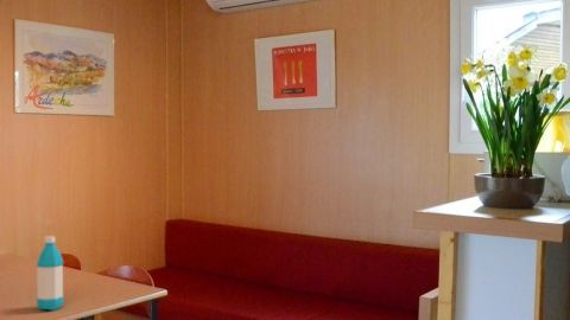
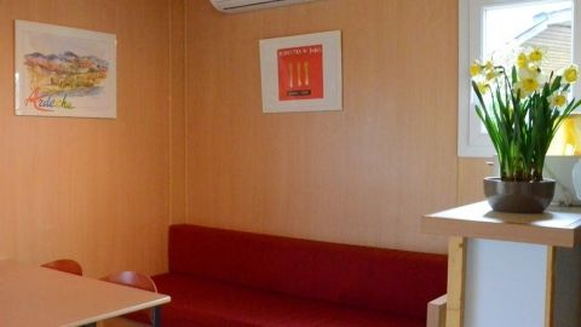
- water bottle [36,235,64,312]
